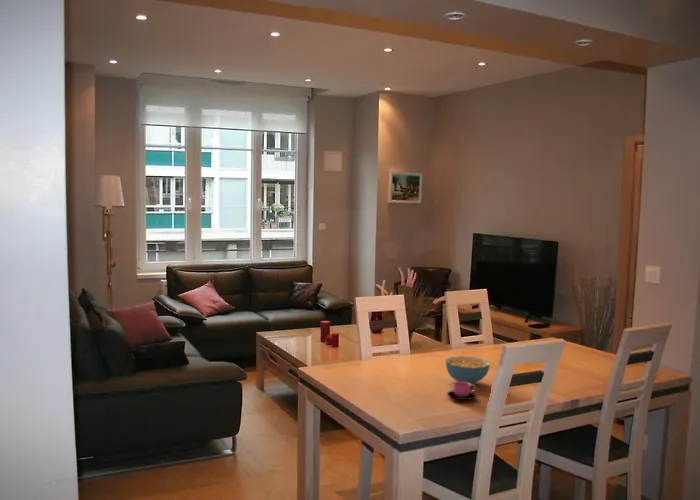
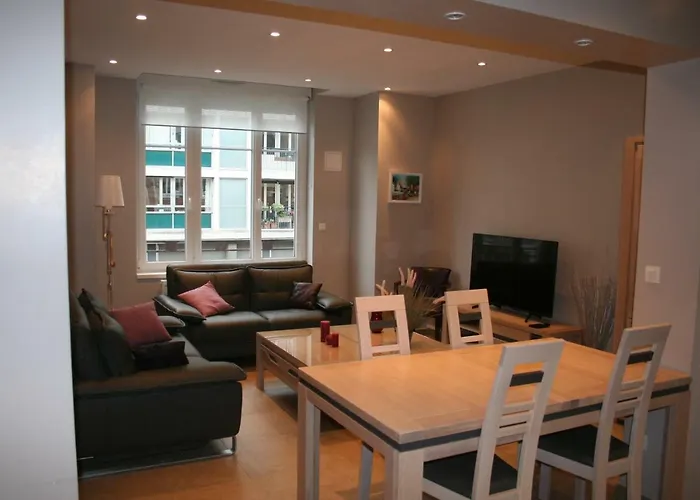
- cup [446,381,477,401]
- cereal bowl [445,355,491,384]
